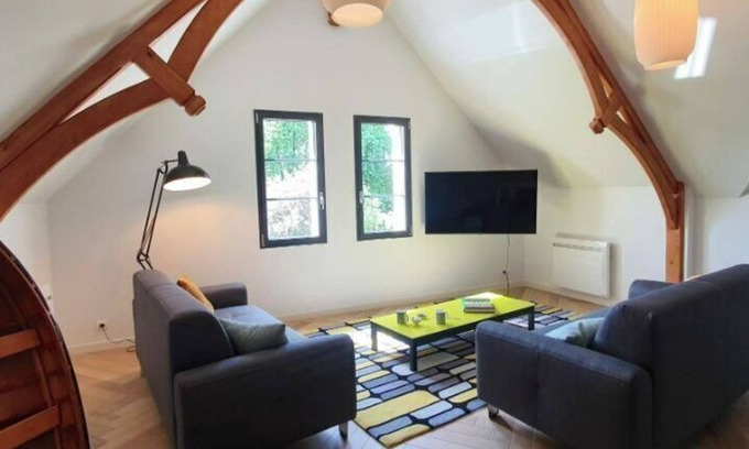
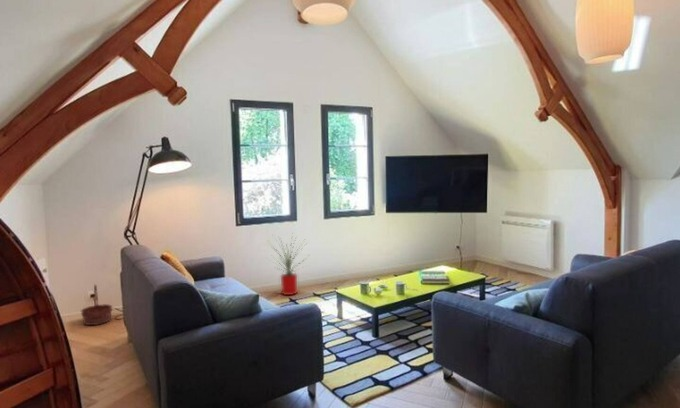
+ house plant [266,233,313,296]
+ basket [80,283,114,326]
